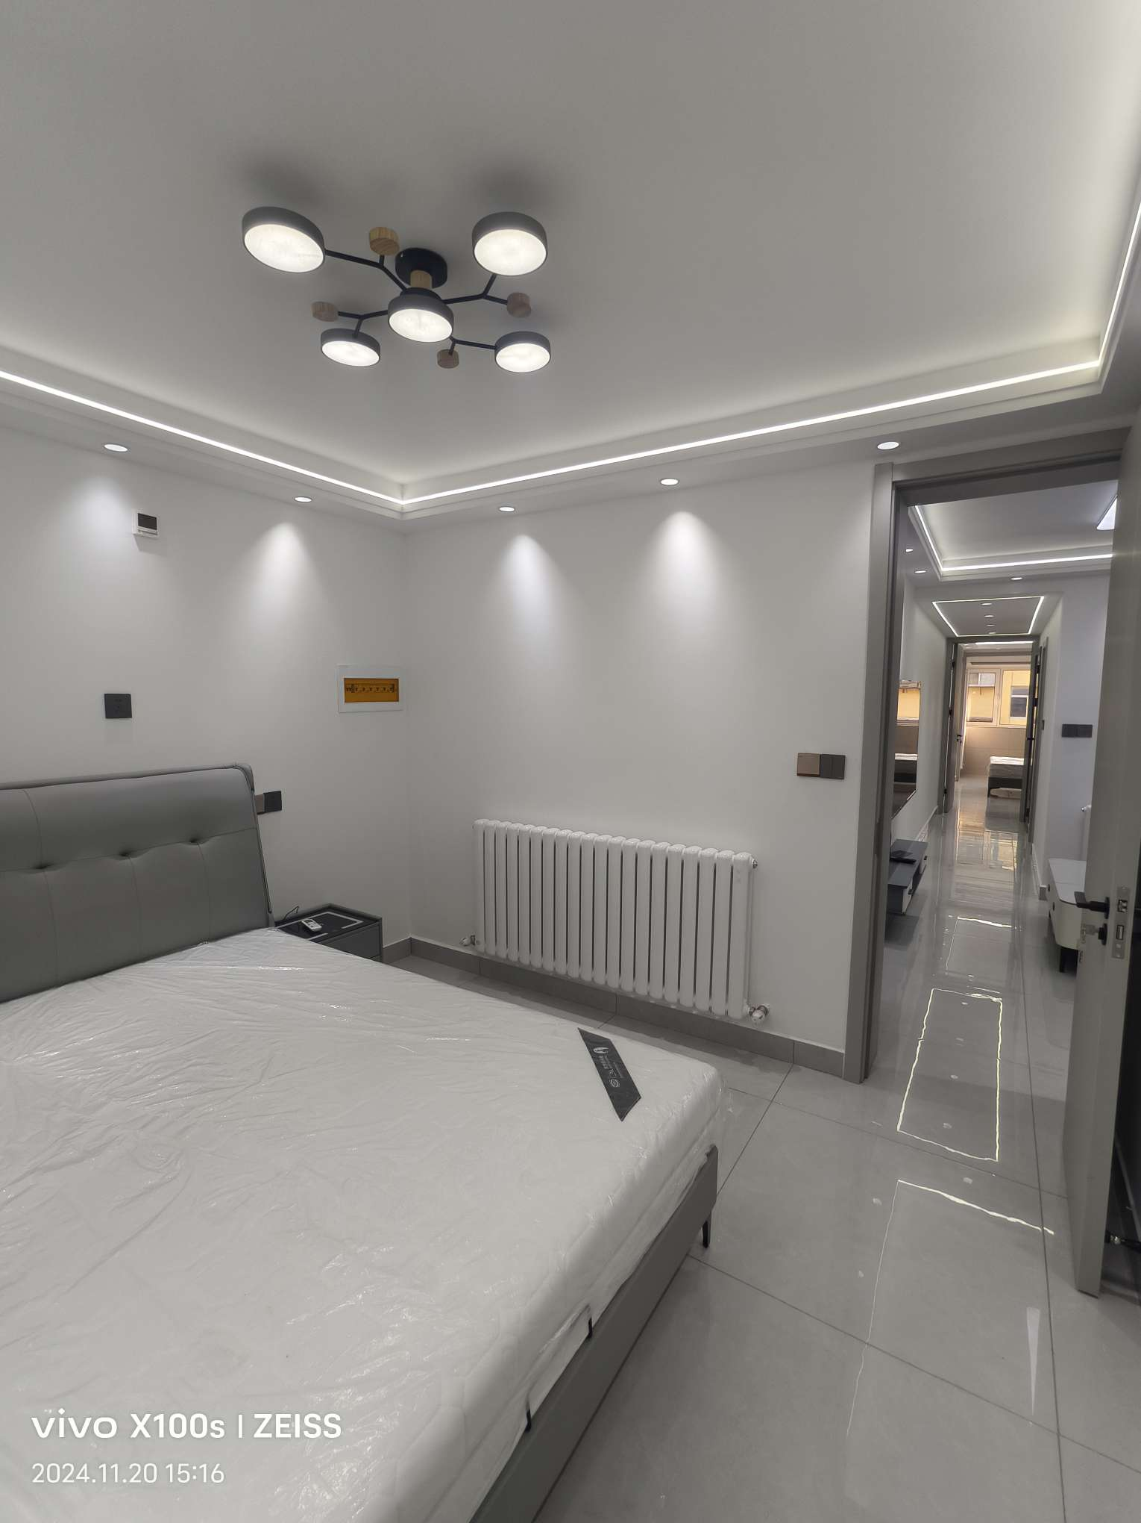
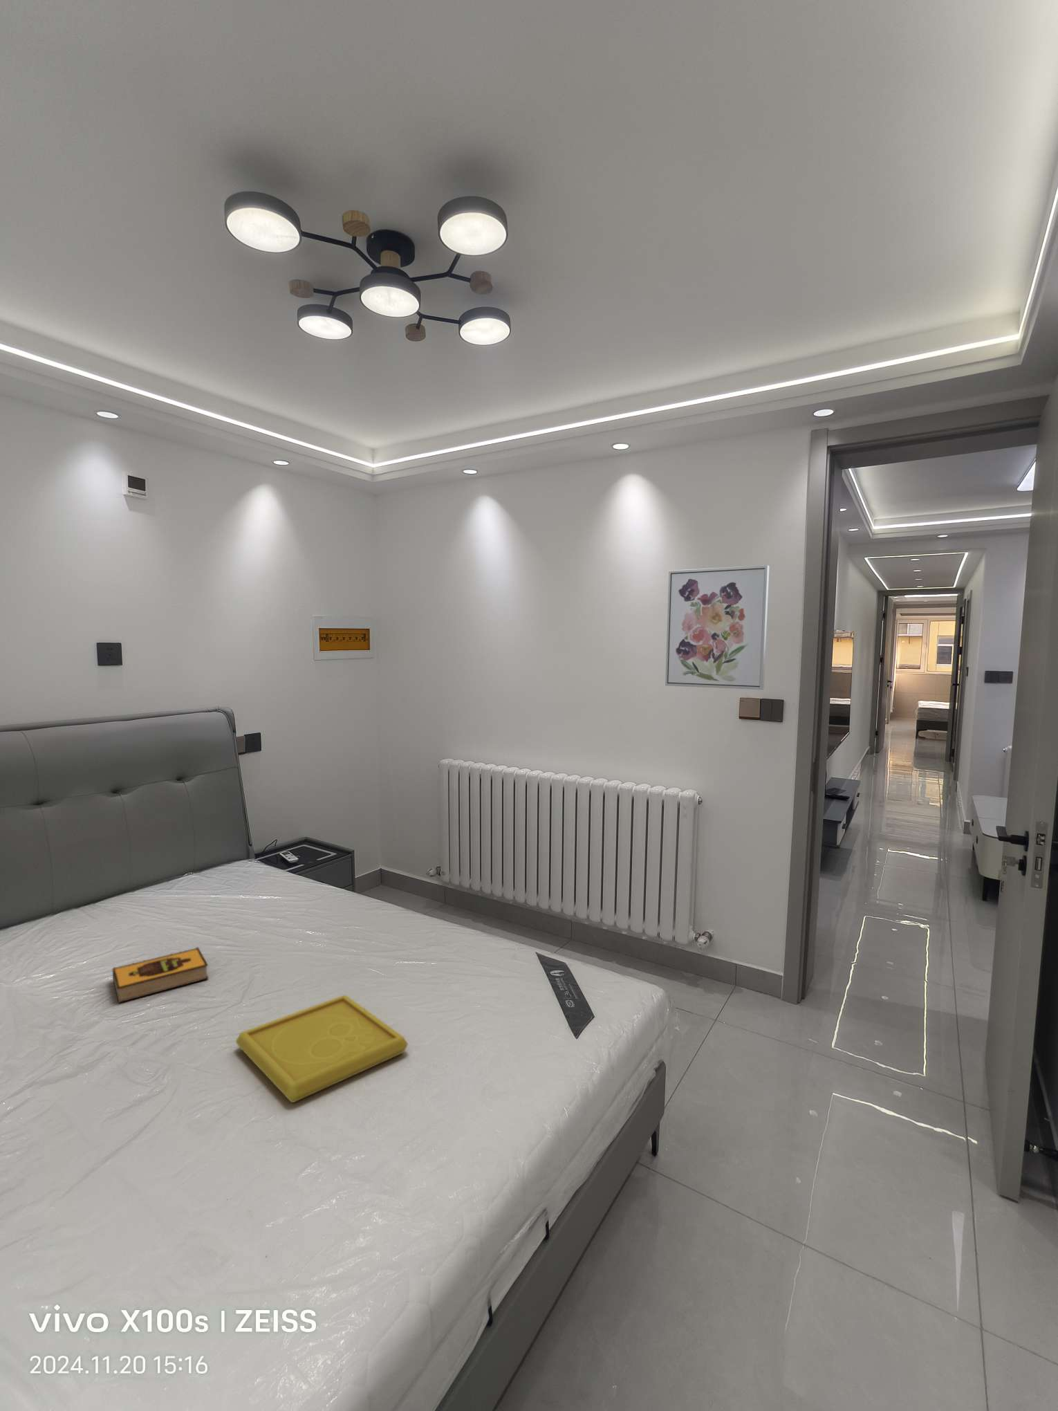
+ serving tray [236,994,409,1103]
+ hardback book [112,947,210,1003]
+ wall art [665,564,770,690]
